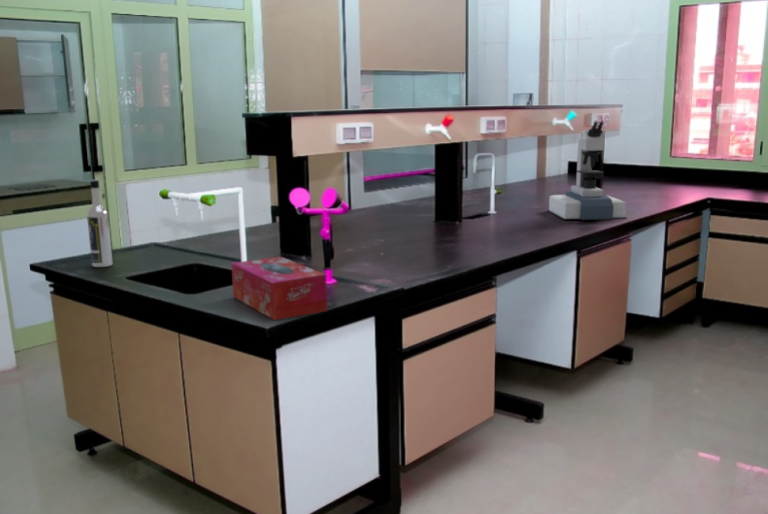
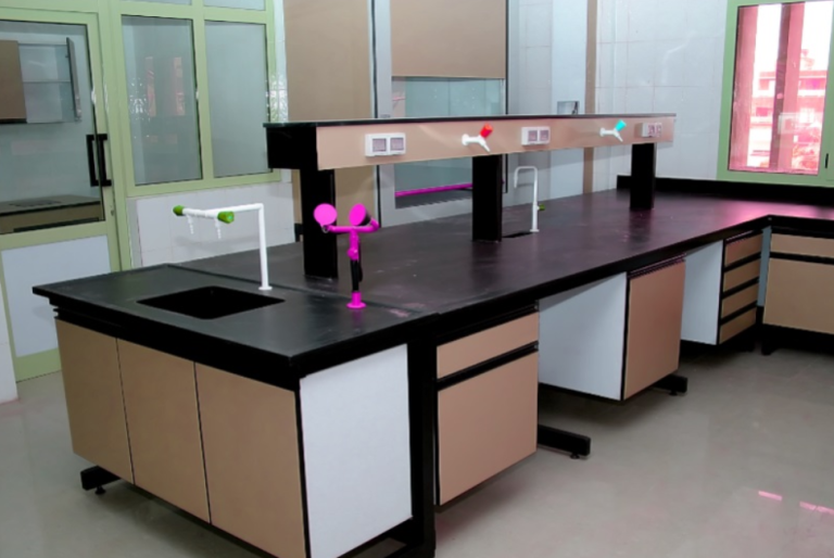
- tissue box [230,256,328,322]
- microscope [546,120,628,222]
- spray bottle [86,179,113,268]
